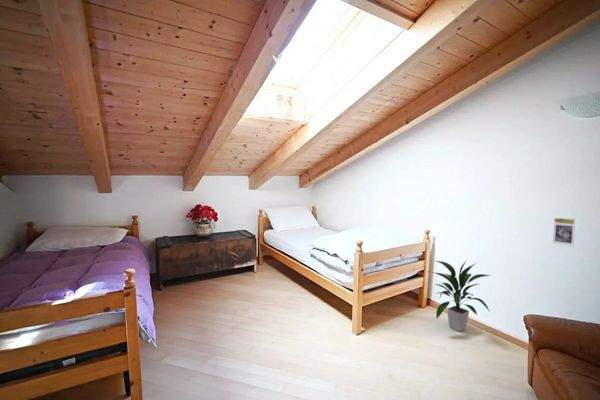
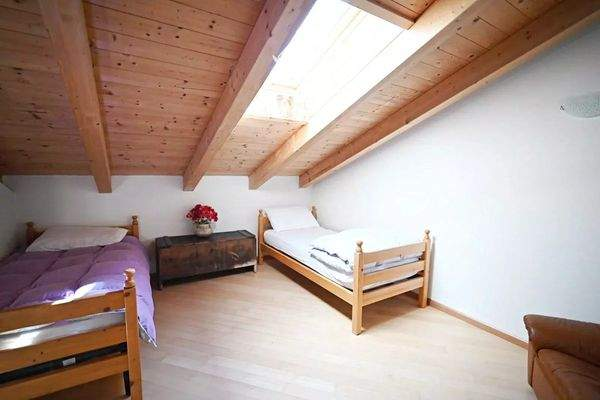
- trading card display case [552,217,576,247]
- indoor plant [431,259,492,333]
